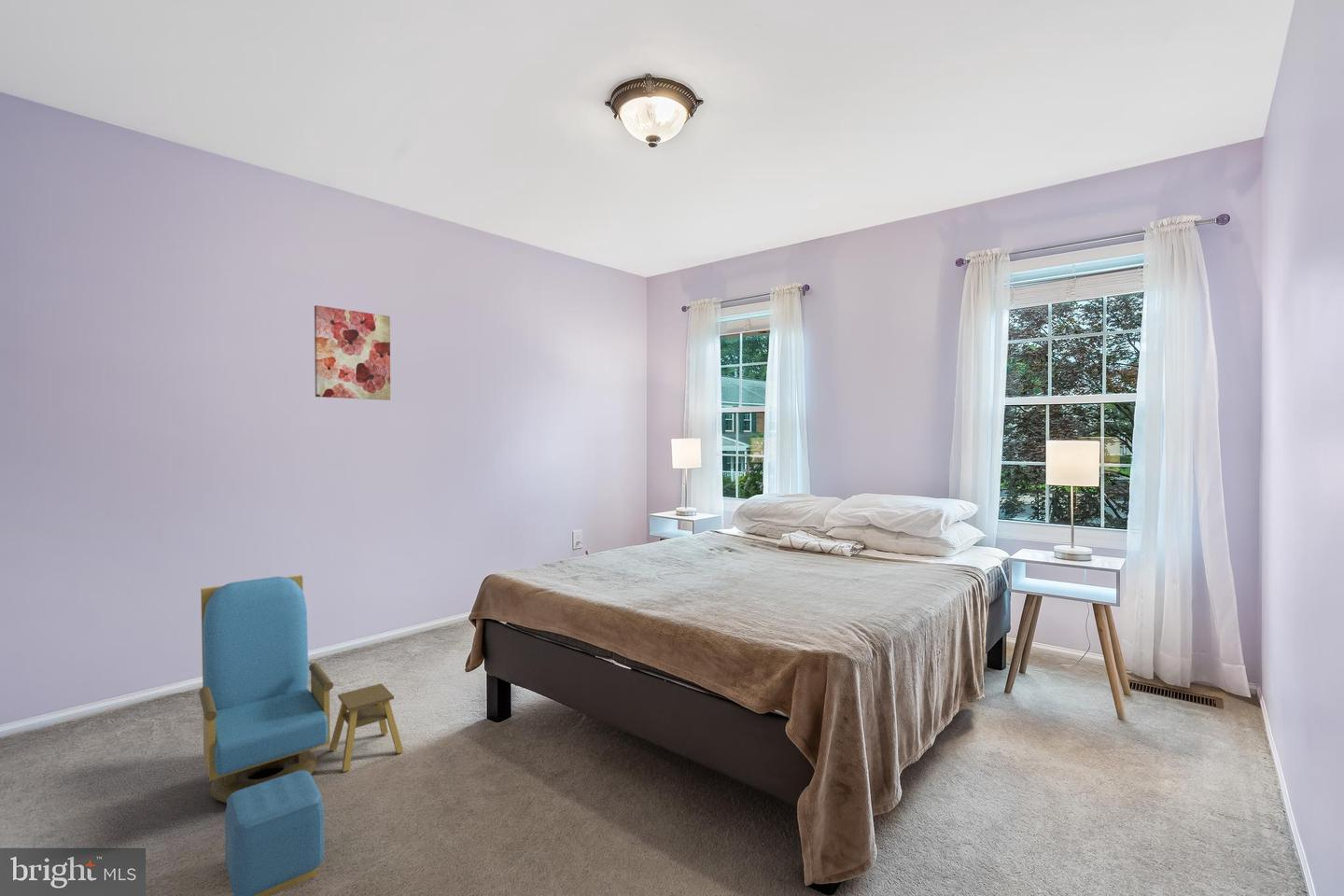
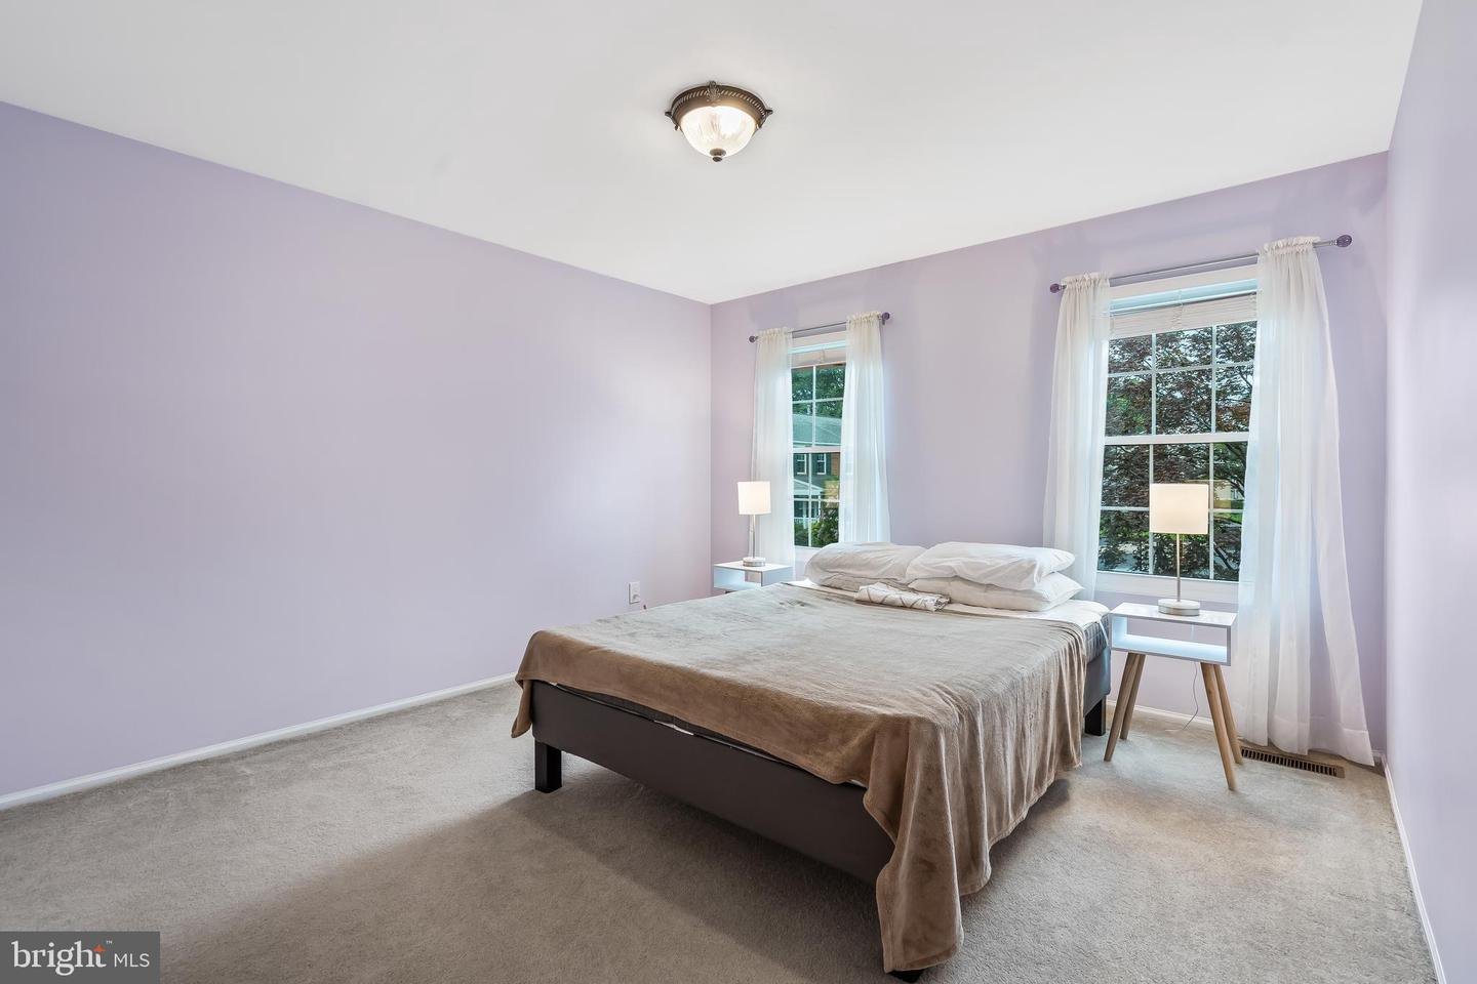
- wall art [314,304,391,401]
- armchair [198,574,404,896]
